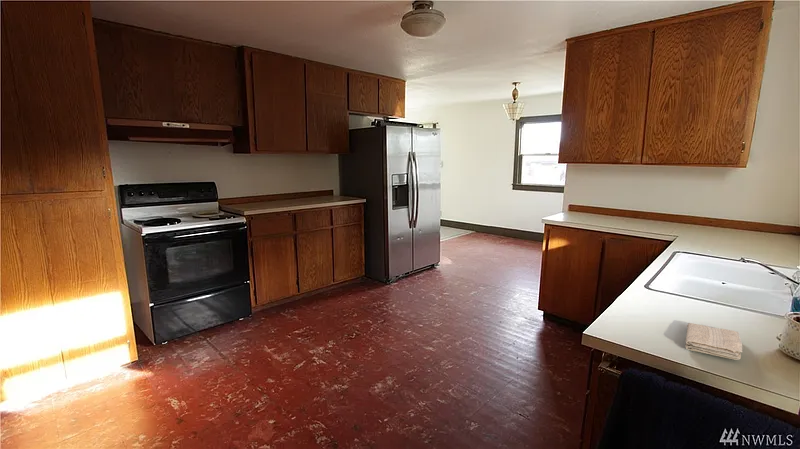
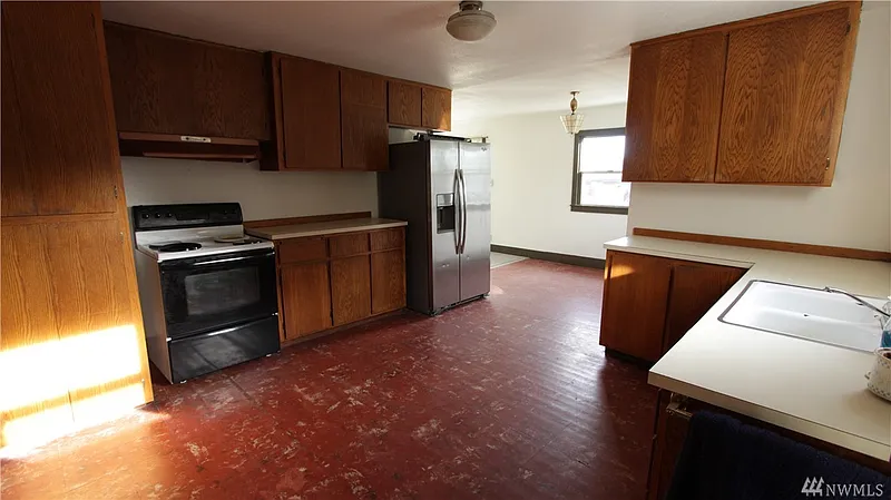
- washcloth [684,322,743,361]
